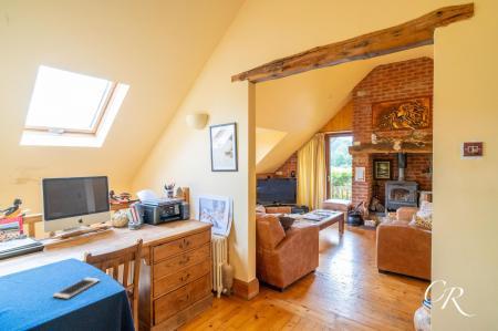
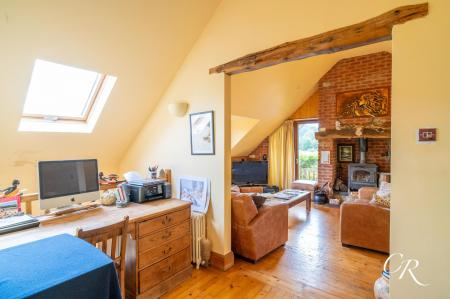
- cell phone [52,277,101,300]
